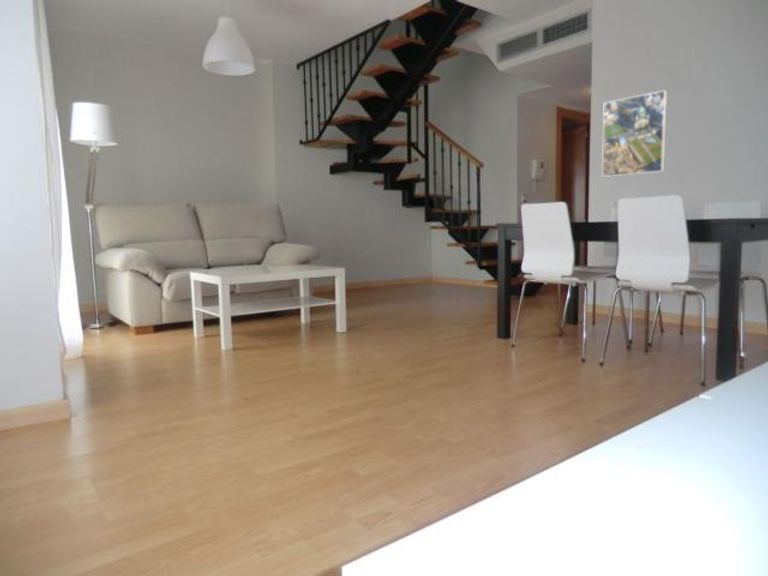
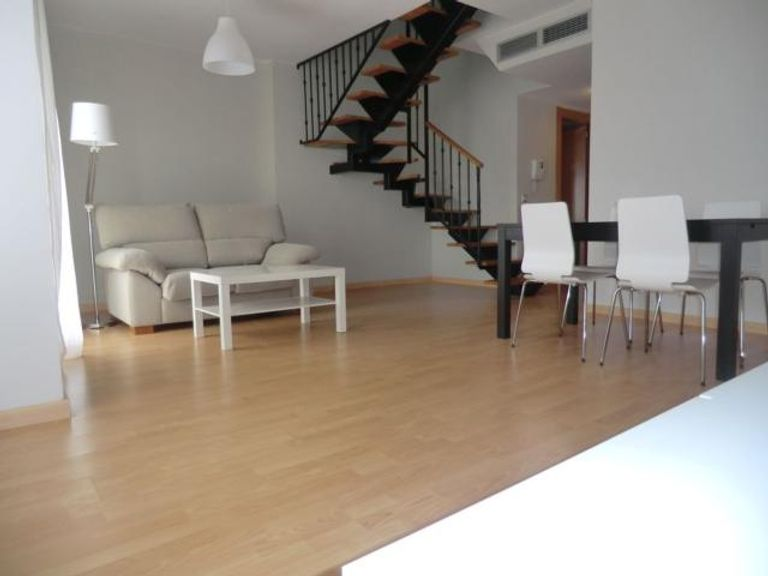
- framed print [601,89,668,178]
